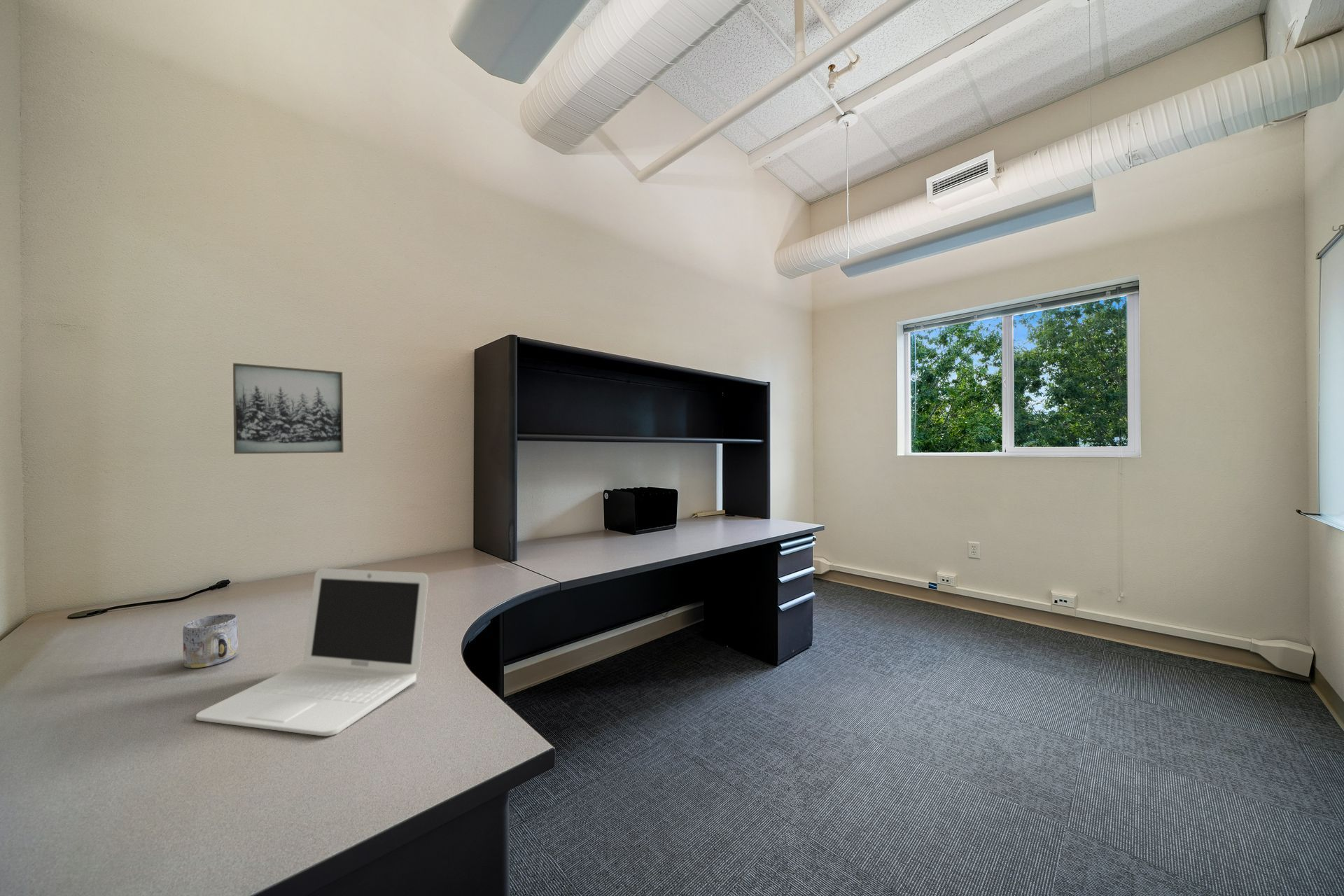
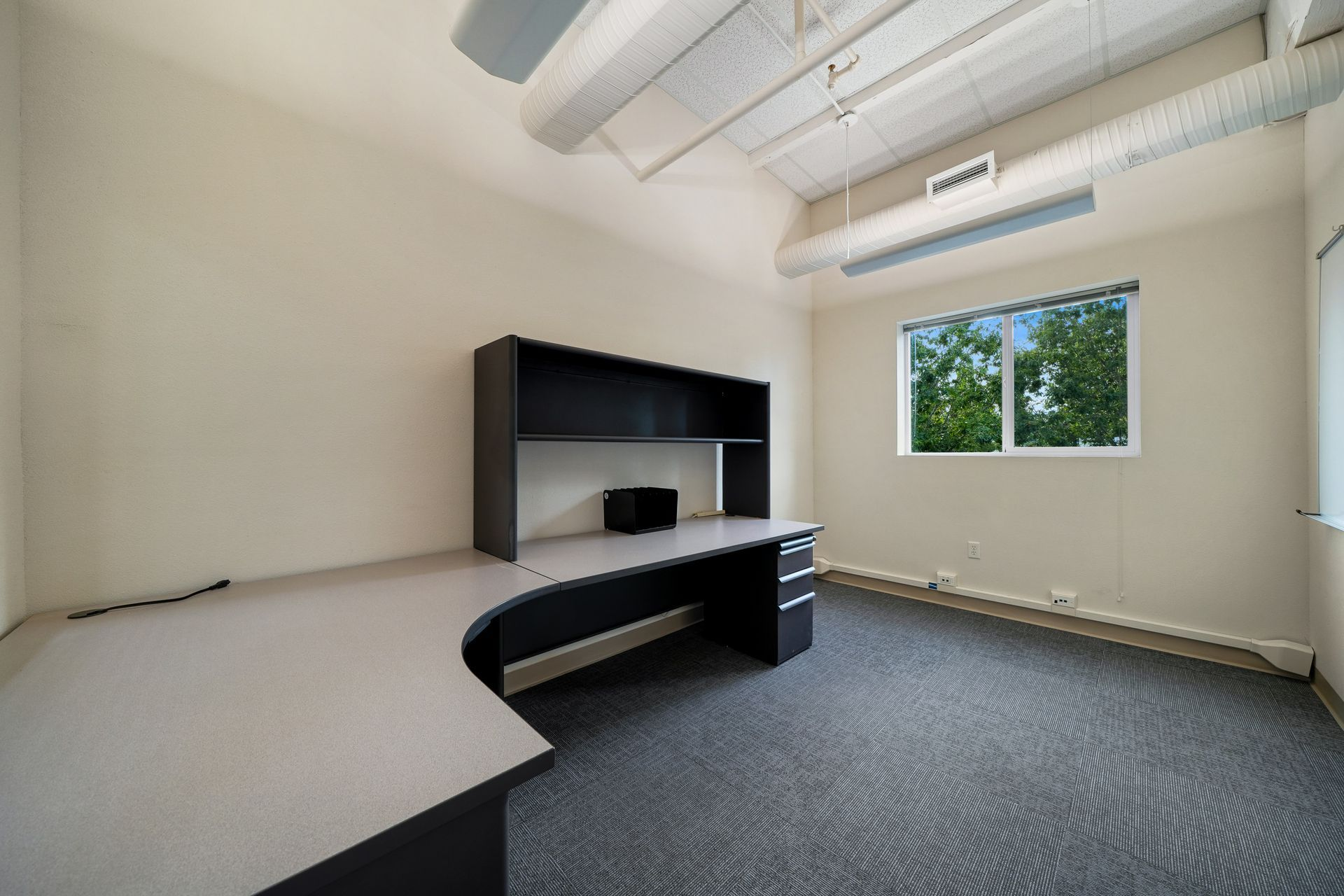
- mug [182,613,239,668]
- wall art [232,363,344,454]
- laptop [195,568,429,737]
